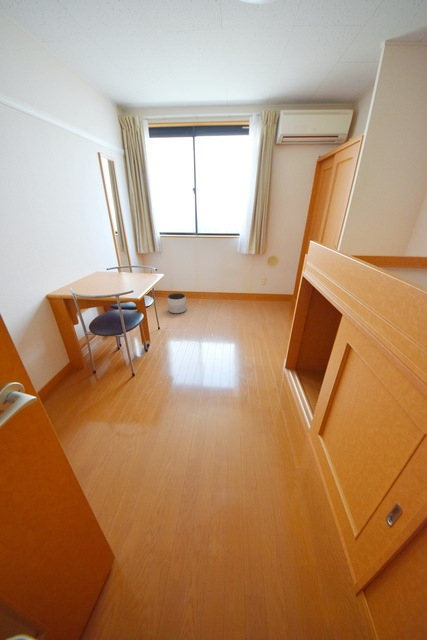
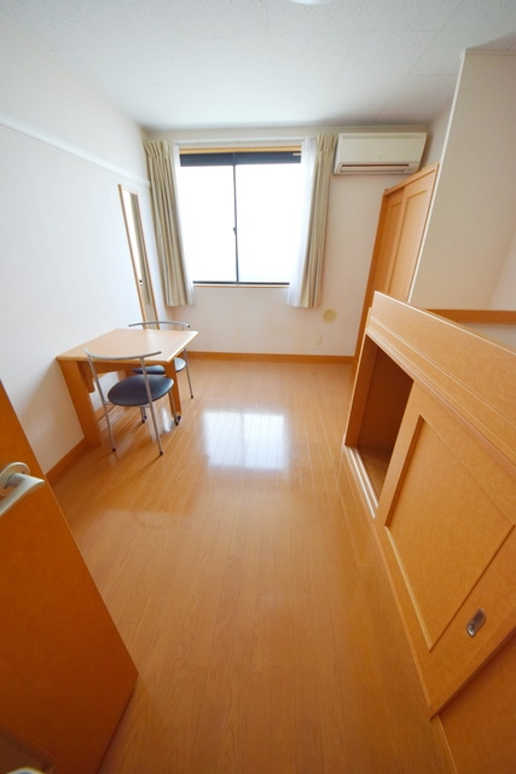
- planter [167,292,187,315]
